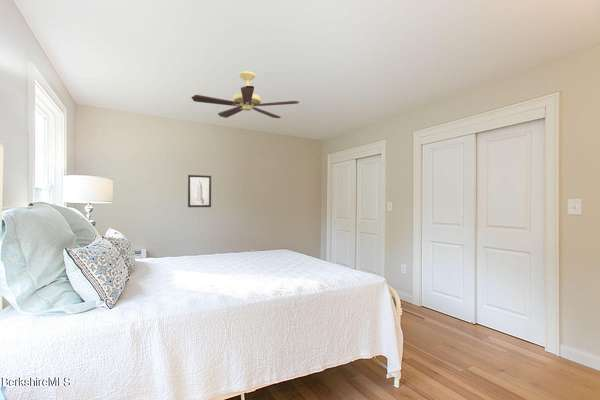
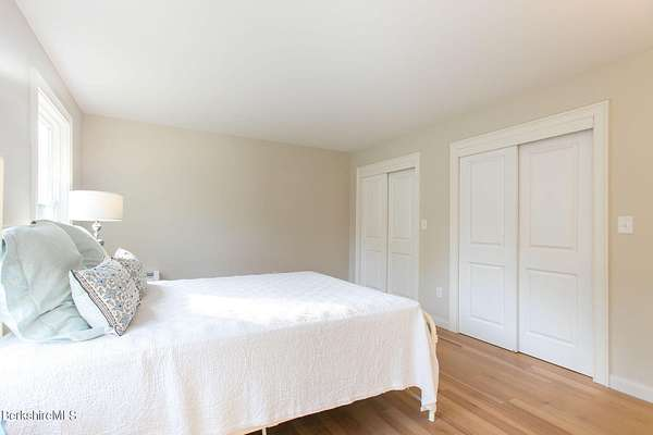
- wall art [187,174,212,208]
- ceiling fan [190,70,300,119]
